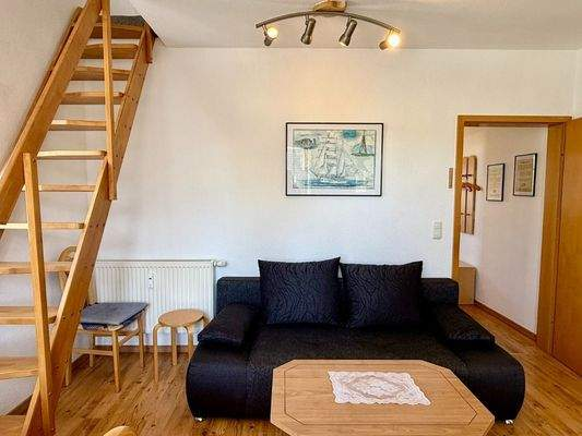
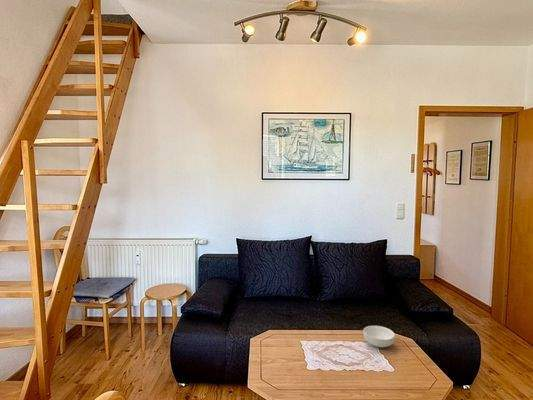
+ cereal bowl [362,325,396,348]
